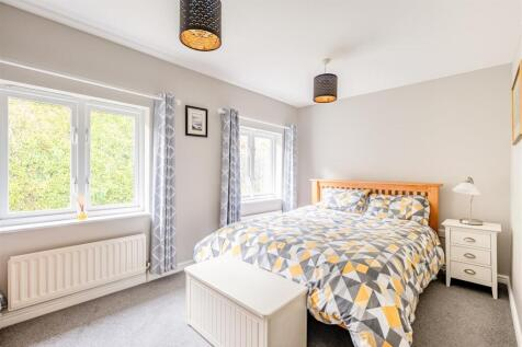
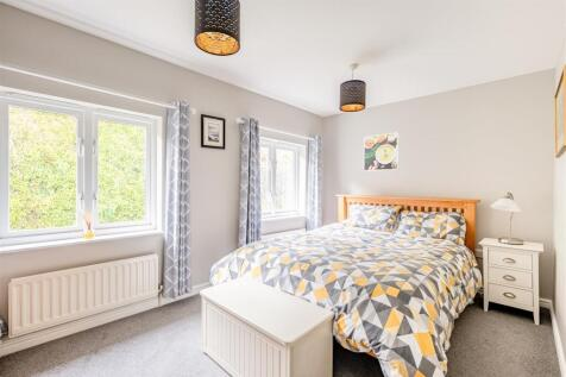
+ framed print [363,131,400,172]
